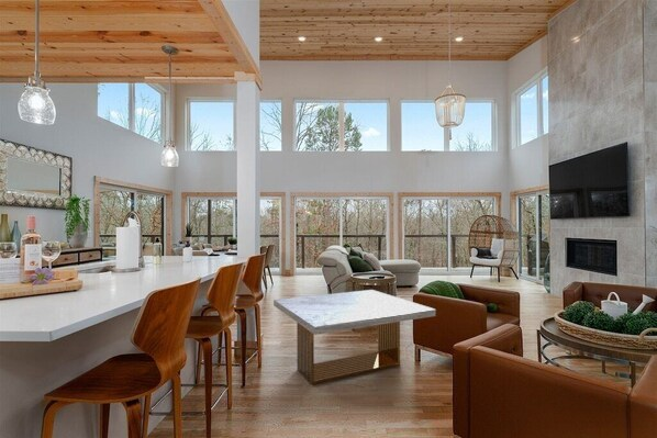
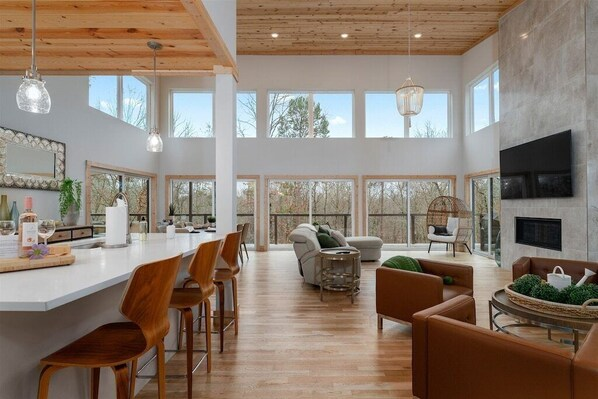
- coffee table [272,289,437,385]
